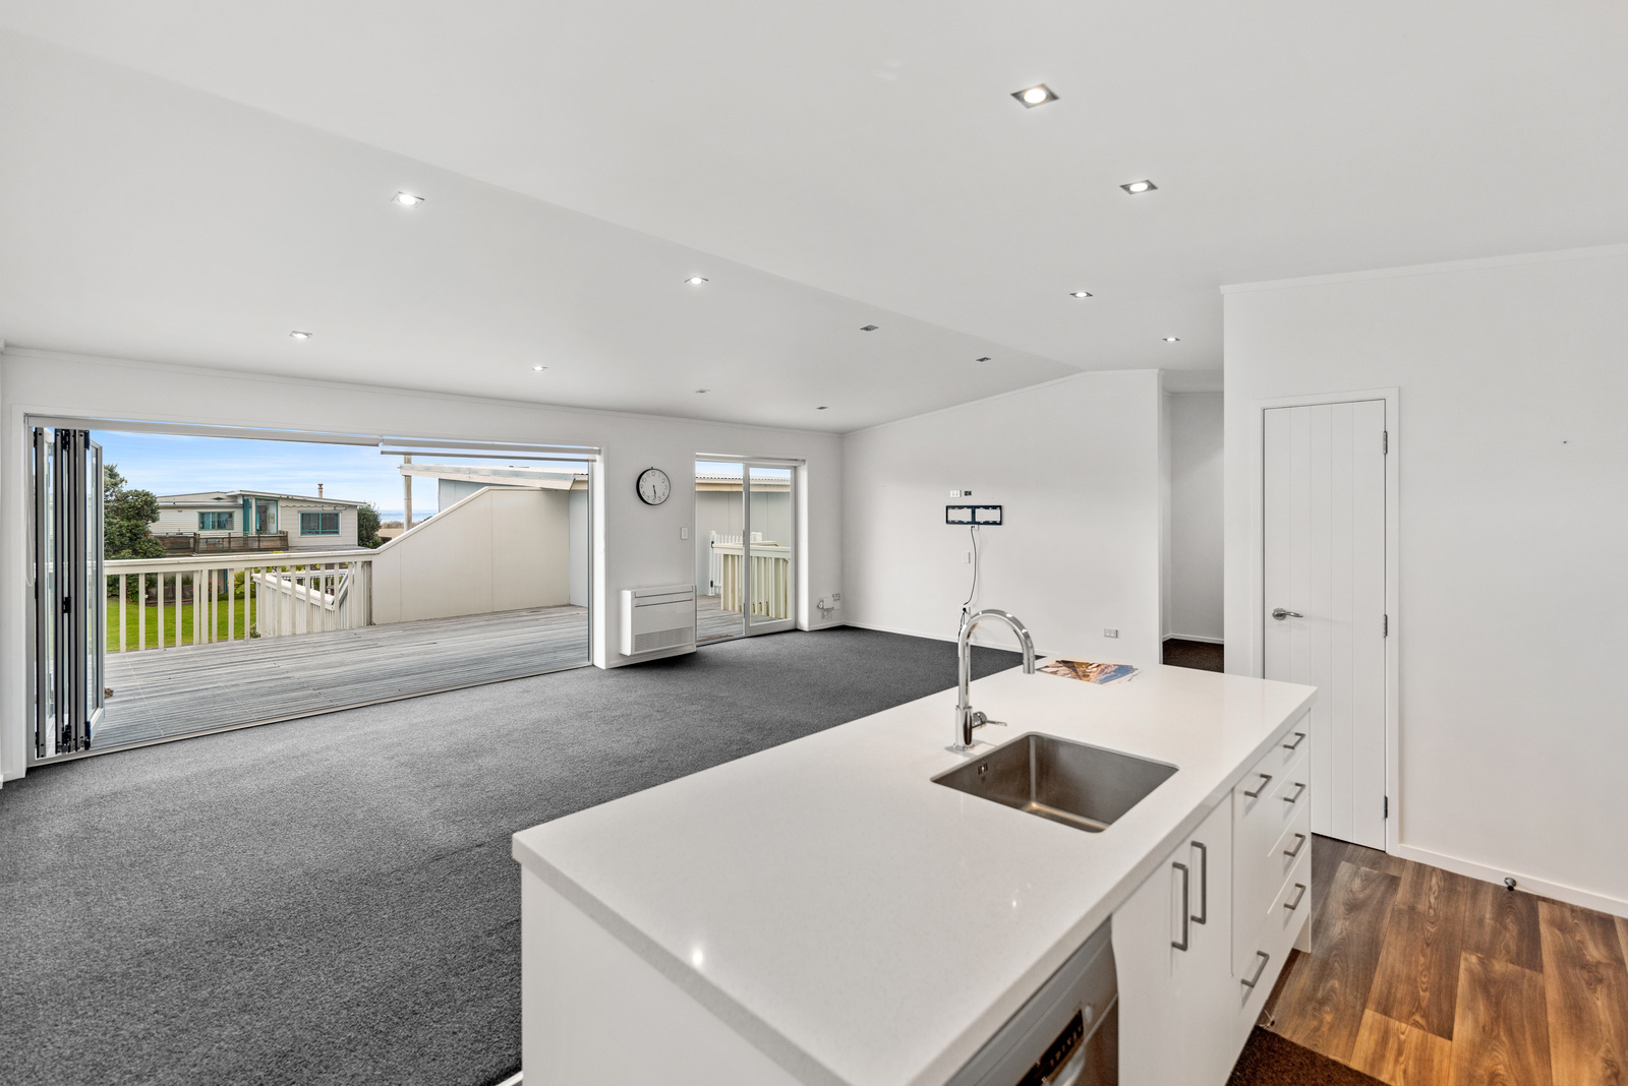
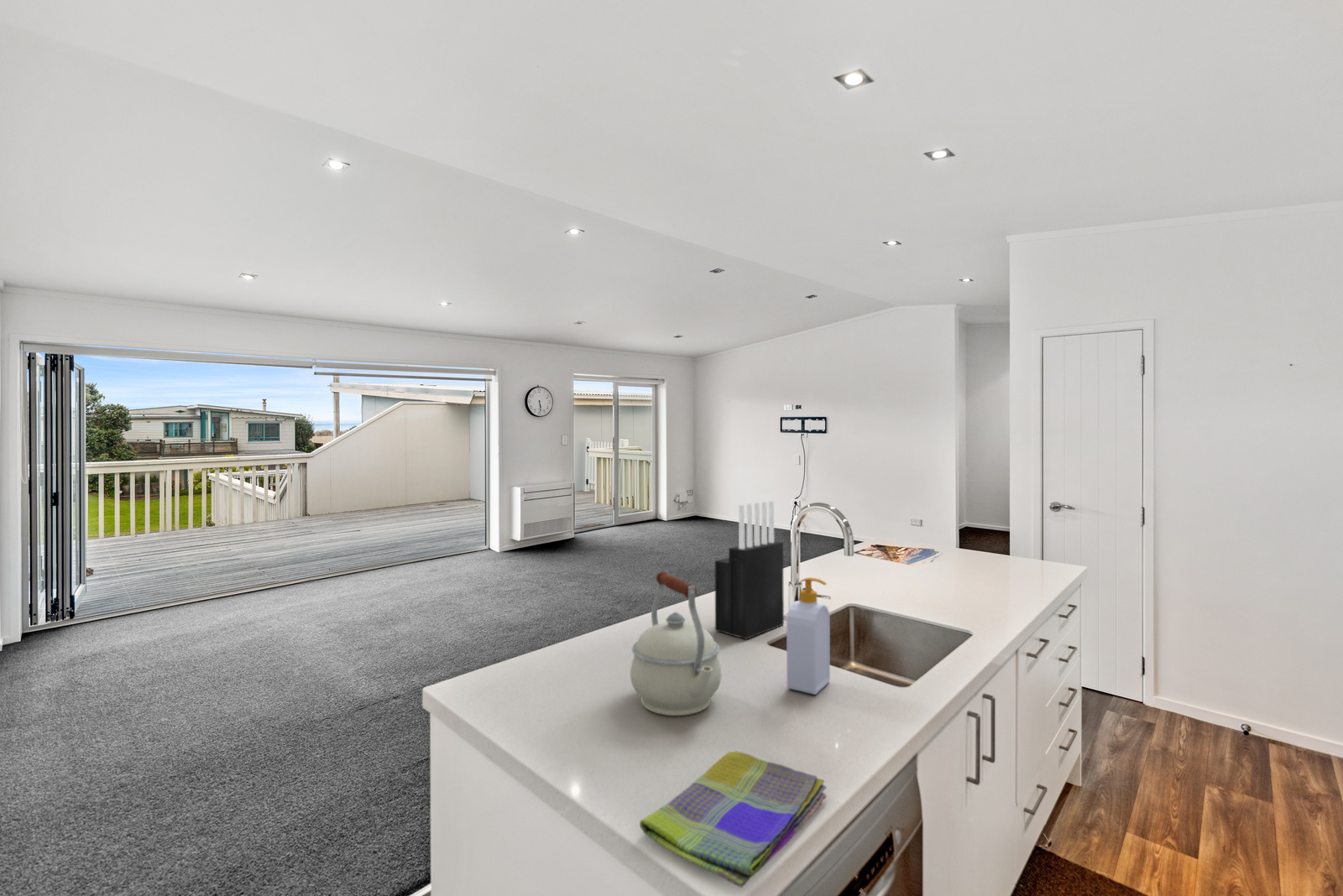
+ dish towel [639,750,828,888]
+ knife block [714,500,785,640]
+ soap bottle [786,576,831,695]
+ kettle [630,570,723,716]
